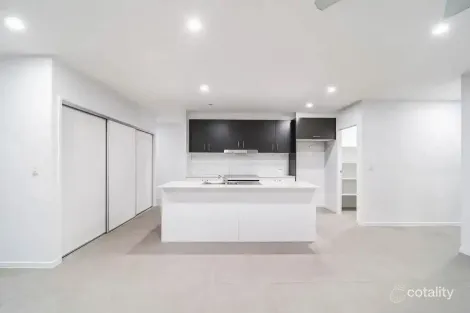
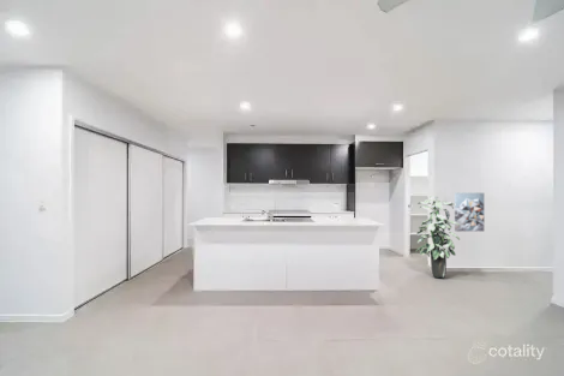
+ indoor plant [415,195,461,279]
+ wall art [454,192,485,233]
